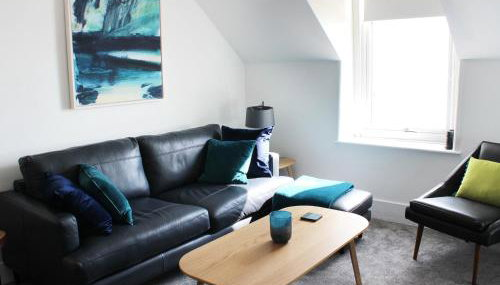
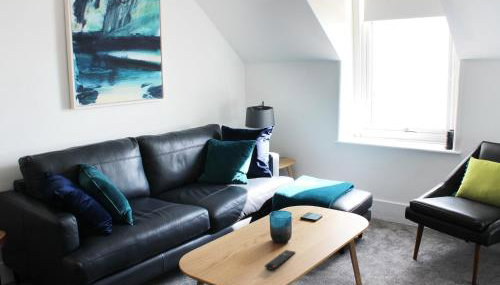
+ remote control [264,249,296,271]
